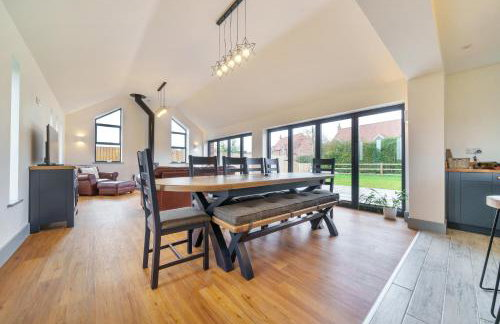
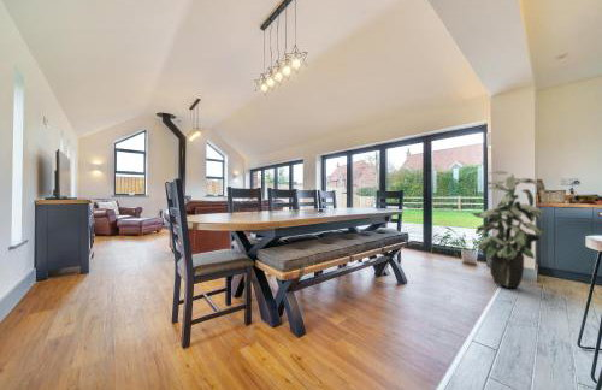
+ indoor plant [470,170,547,289]
